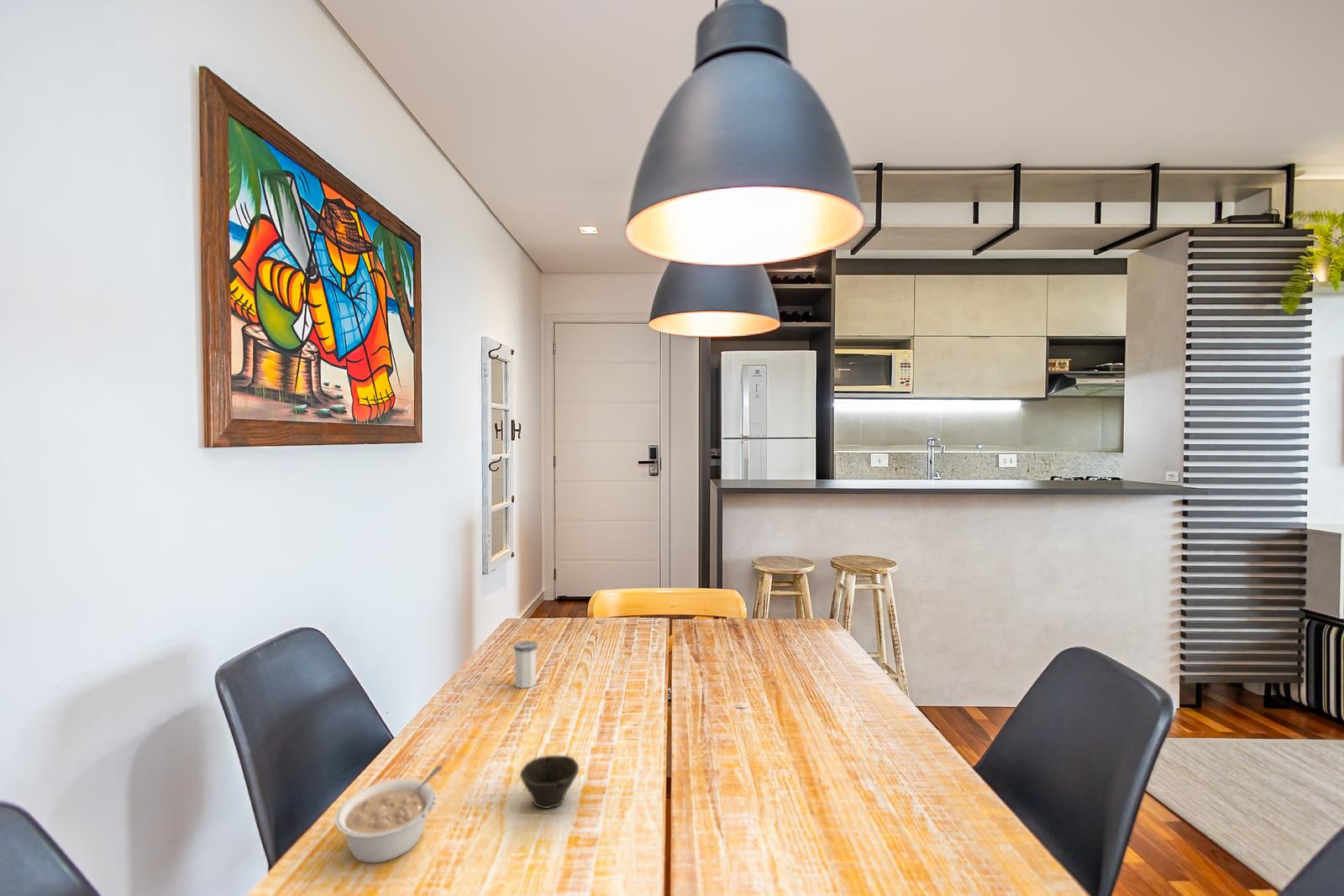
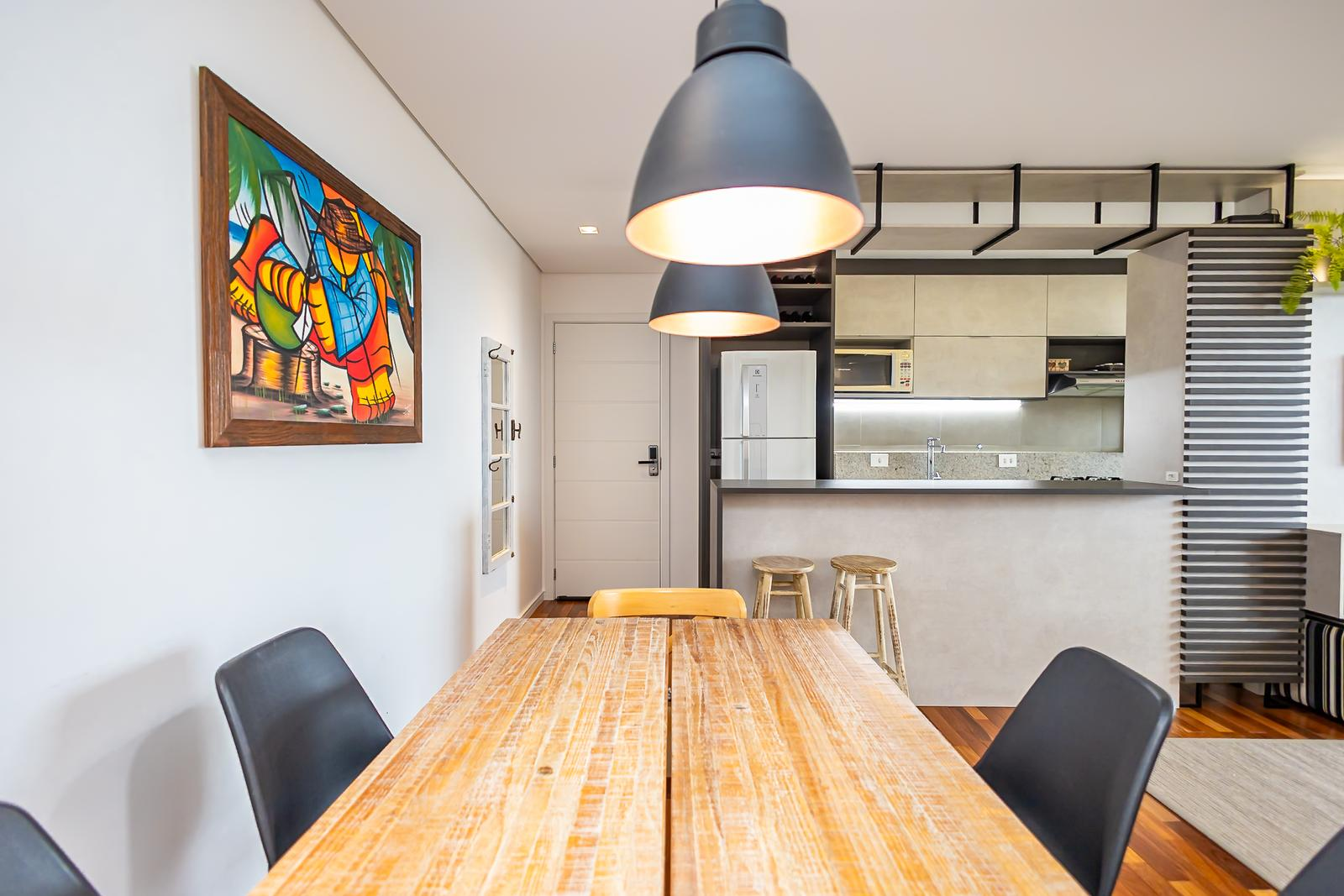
- legume [334,765,444,864]
- salt shaker [513,640,538,689]
- cup [519,755,580,810]
